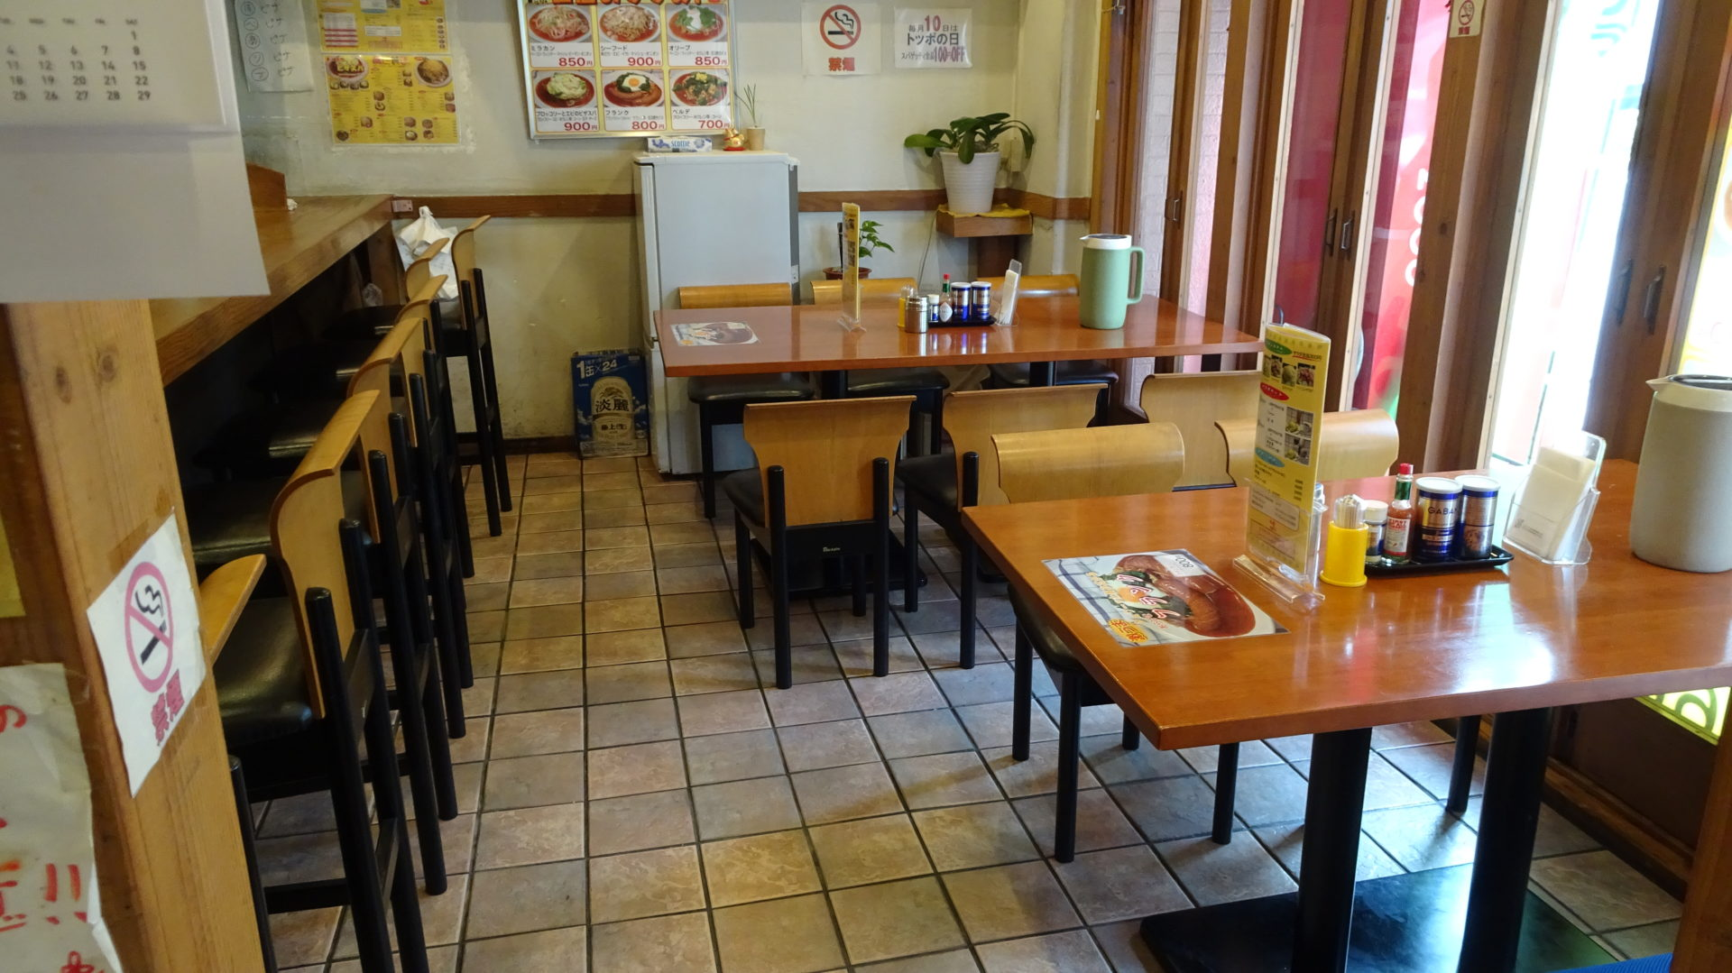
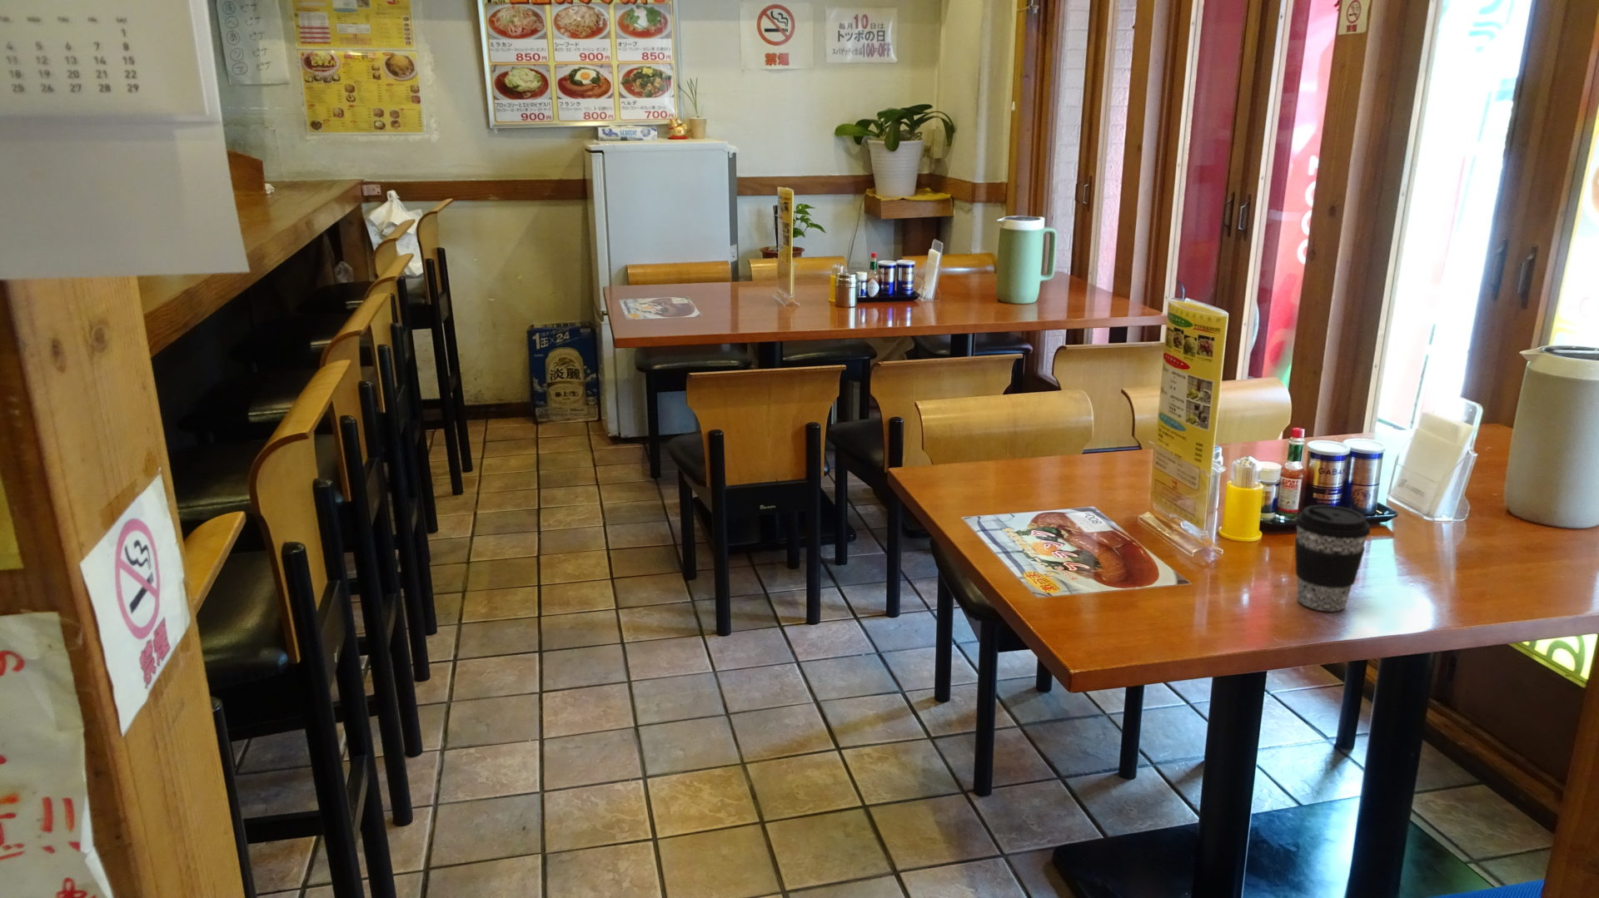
+ coffee cup [1294,504,1371,611]
